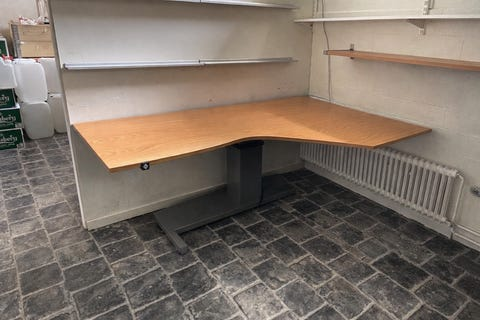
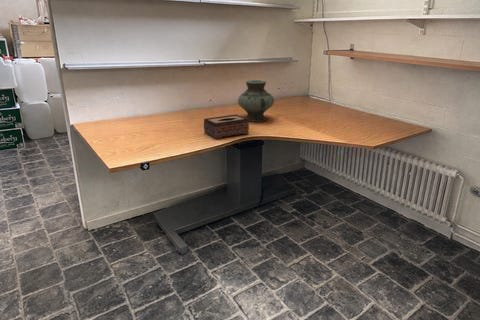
+ vase [237,79,275,123]
+ tissue box [203,113,250,140]
